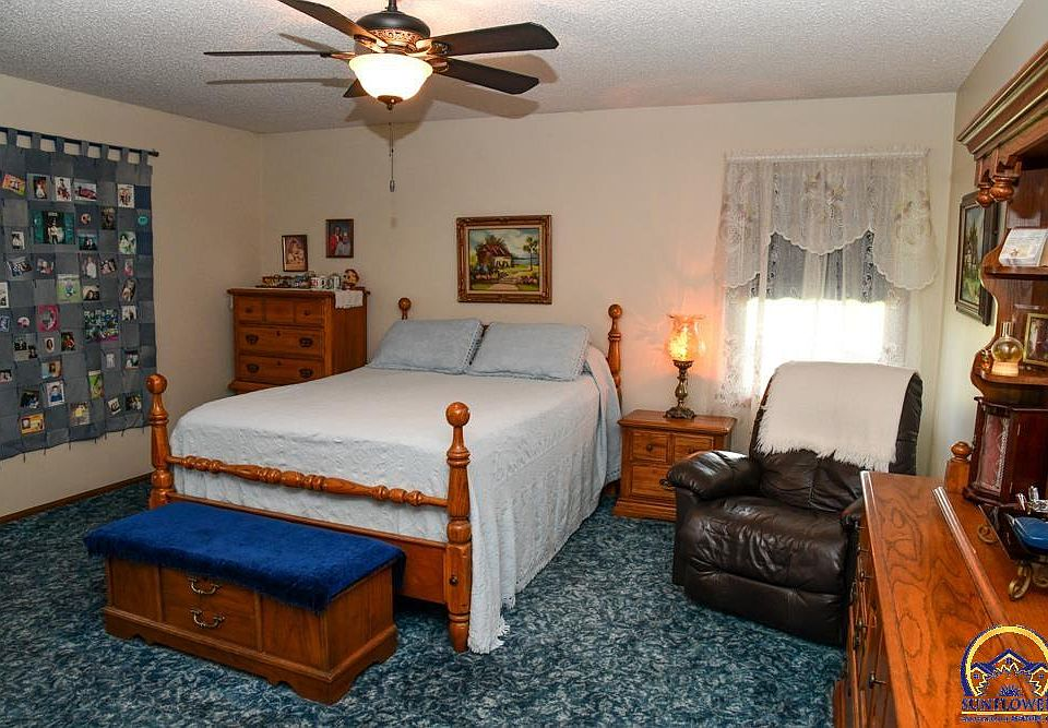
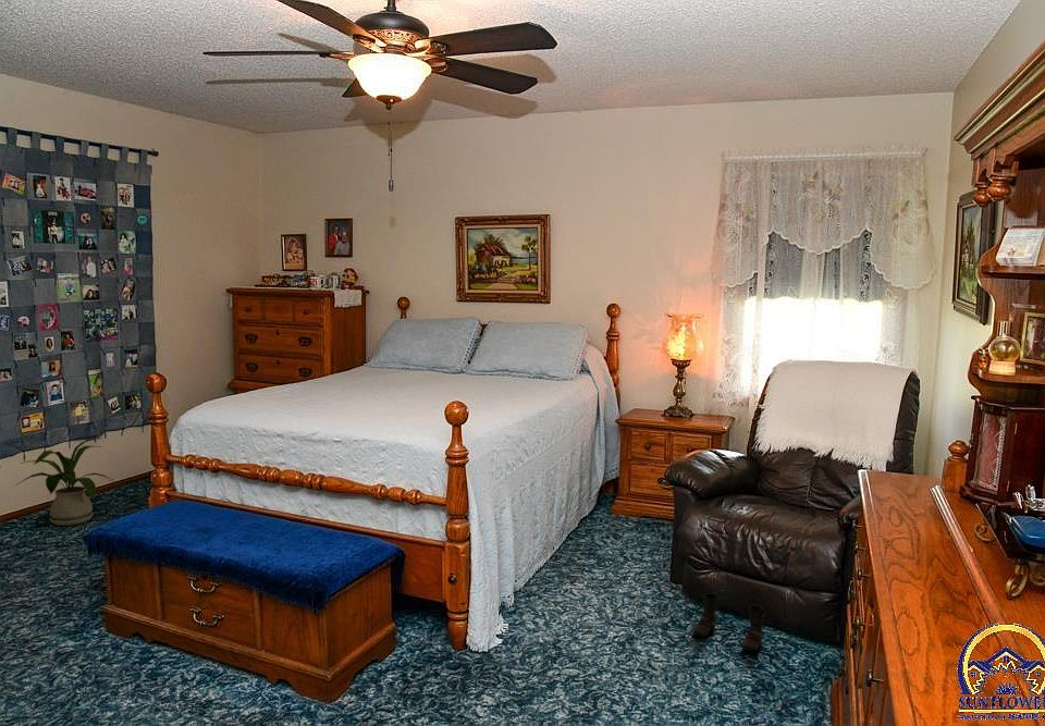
+ house plant [13,436,120,527]
+ boots [692,592,766,652]
